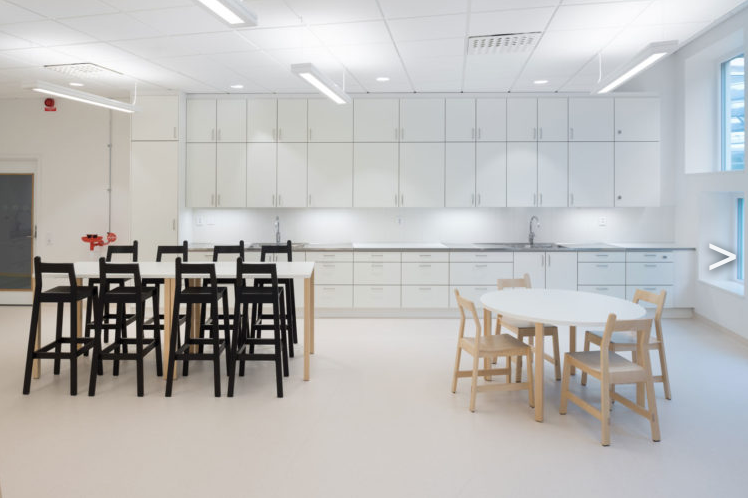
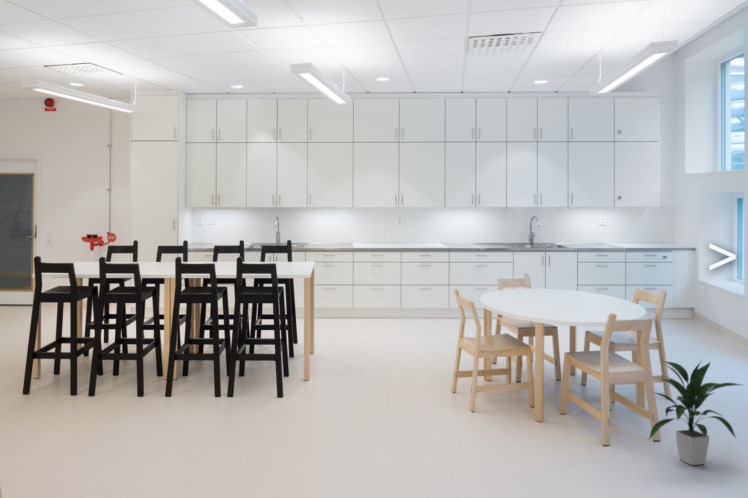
+ indoor plant [648,358,742,466]
